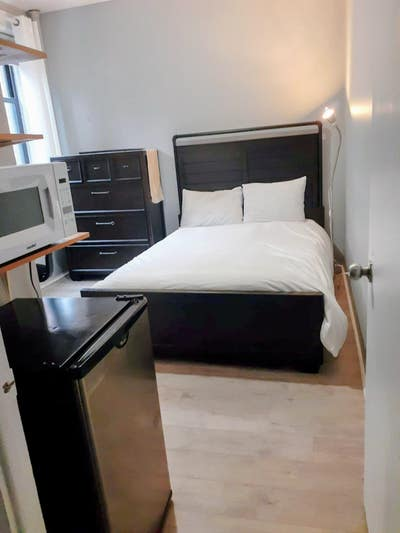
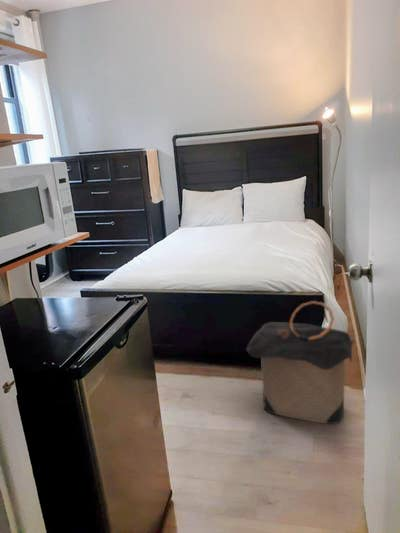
+ laundry hamper [245,300,355,425]
